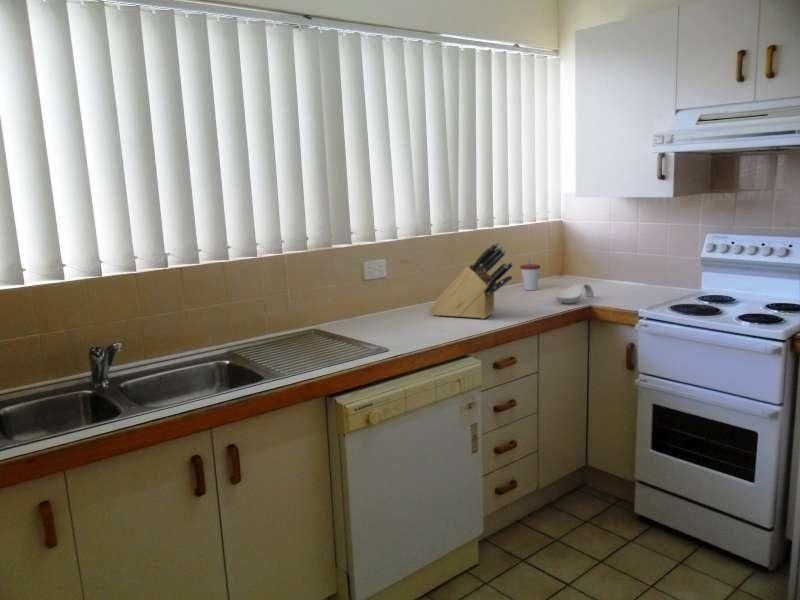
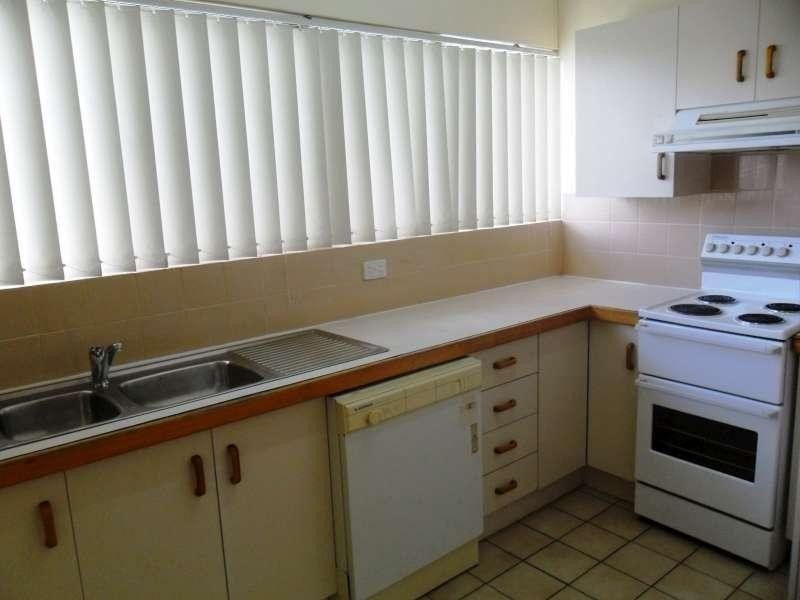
- spoon rest [554,282,595,305]
- cup [519,259,541,291]
- knife block [428,241,515,320]
